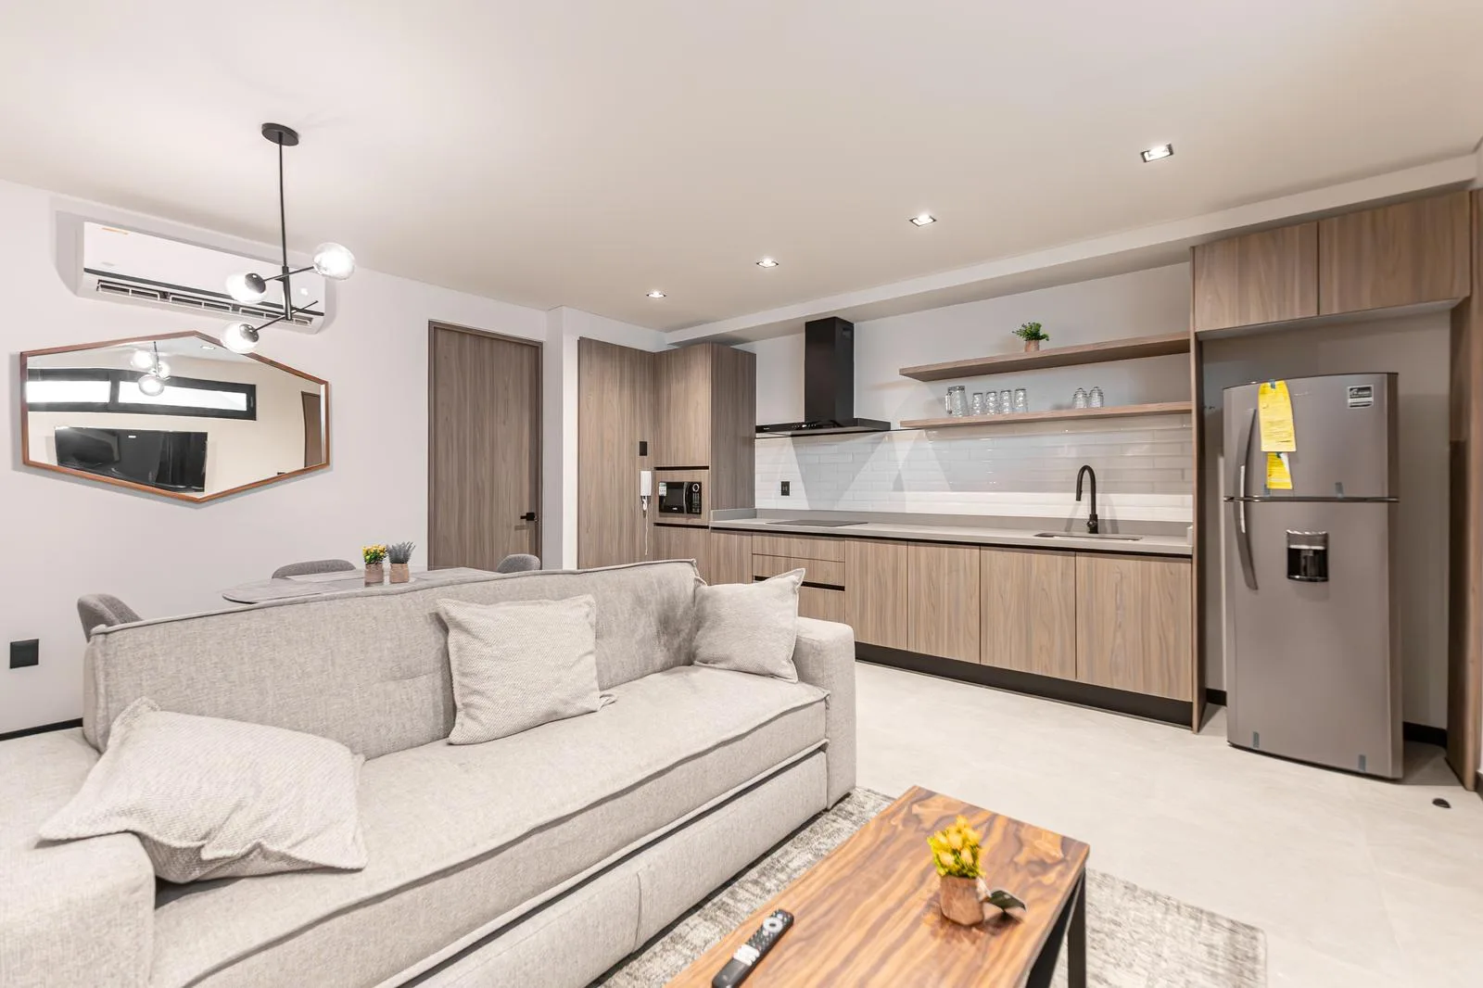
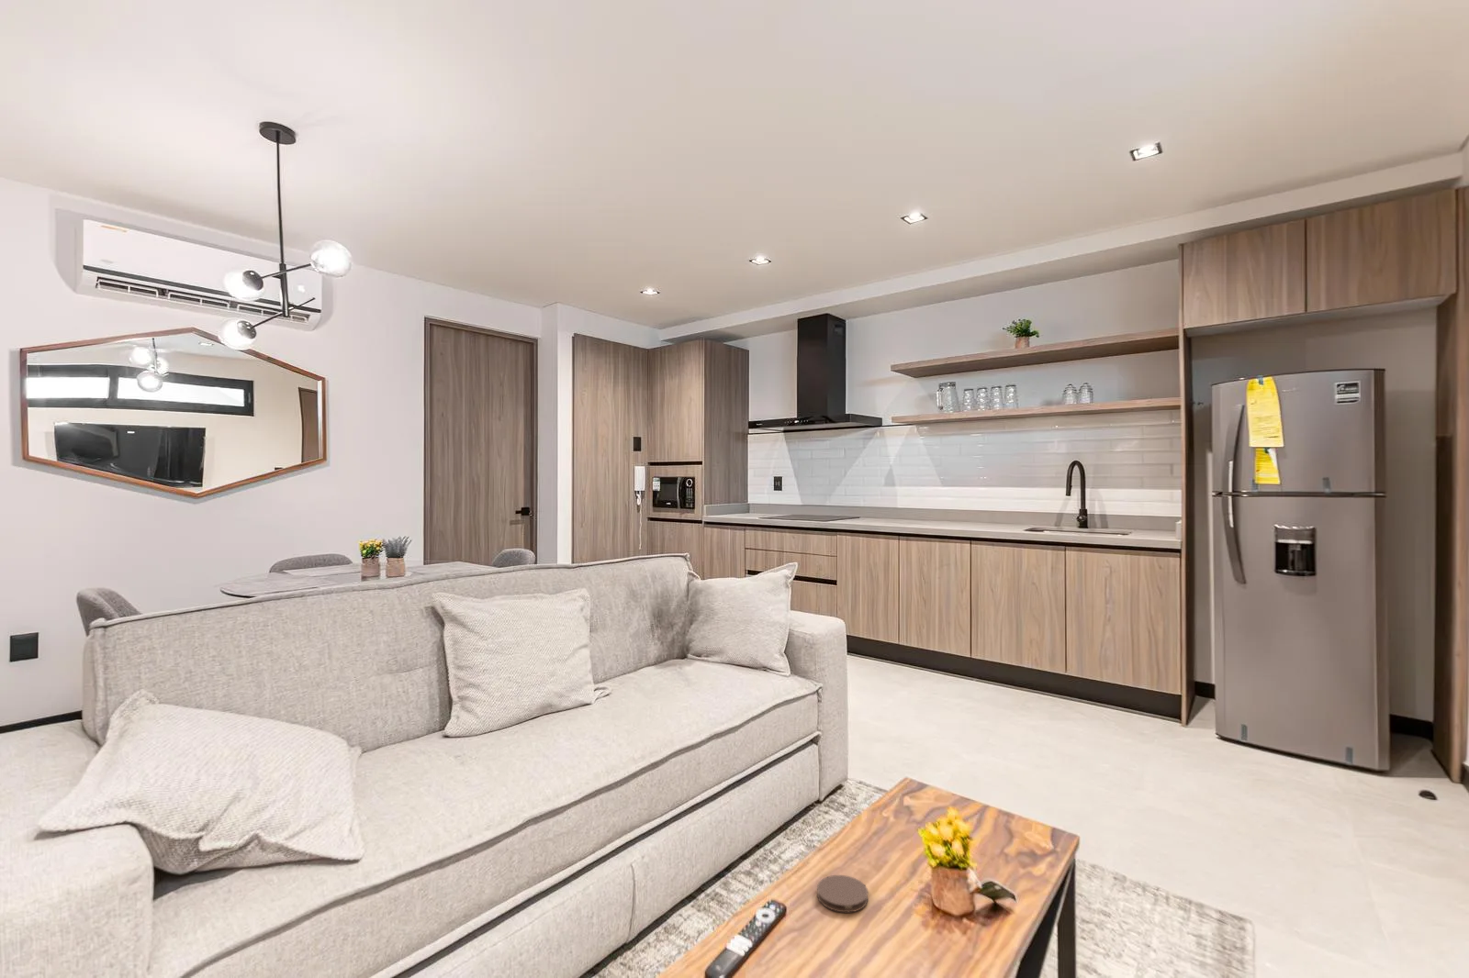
+ coaster [816,874,869,914]
